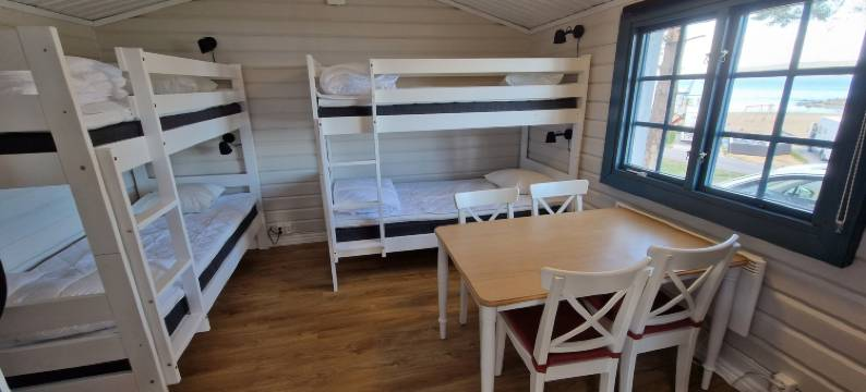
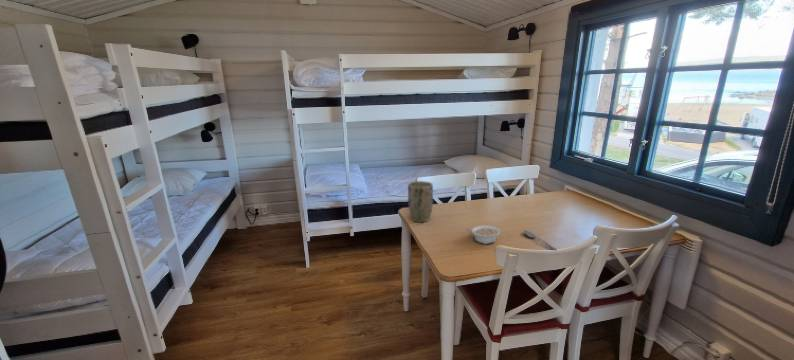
+ legume [465,224,501,245]
+ spoon [523,229,558,251]
+ plant pot [407,180,434,223]
